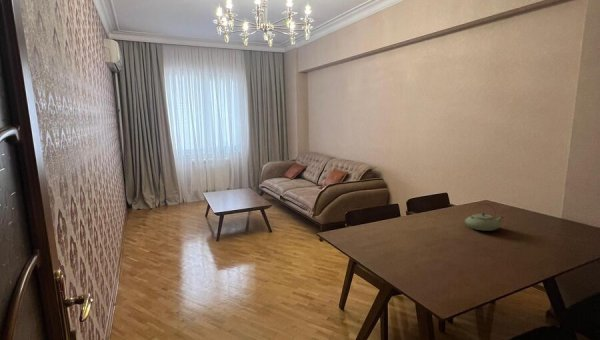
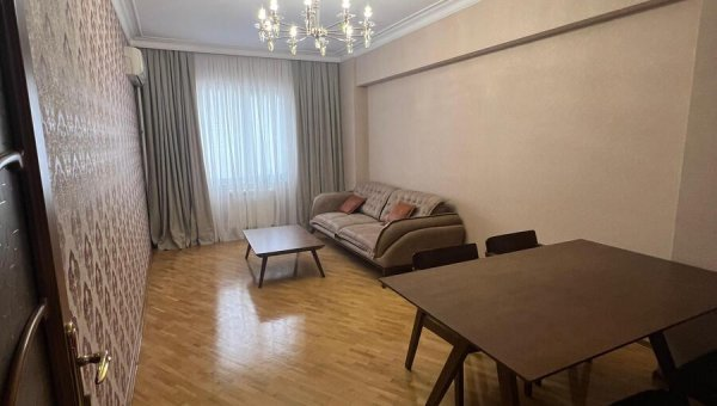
- teapot [464,203,505,232]
